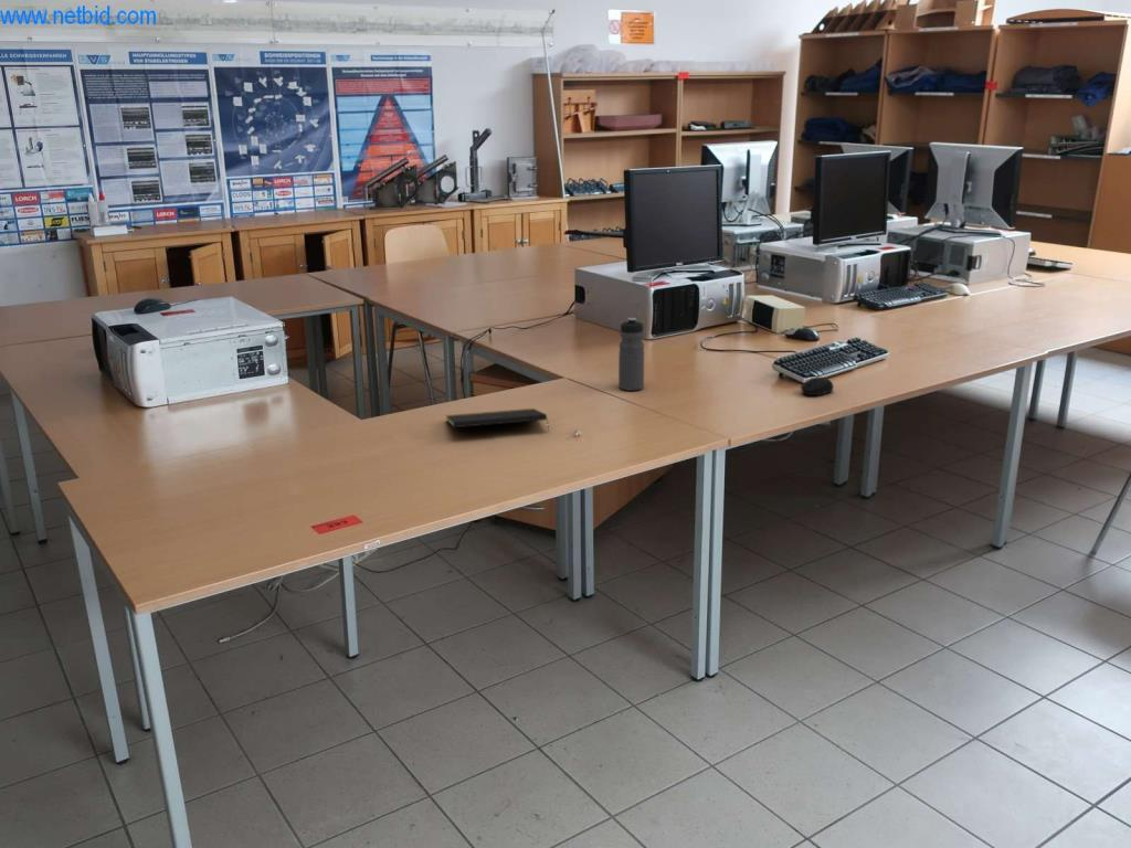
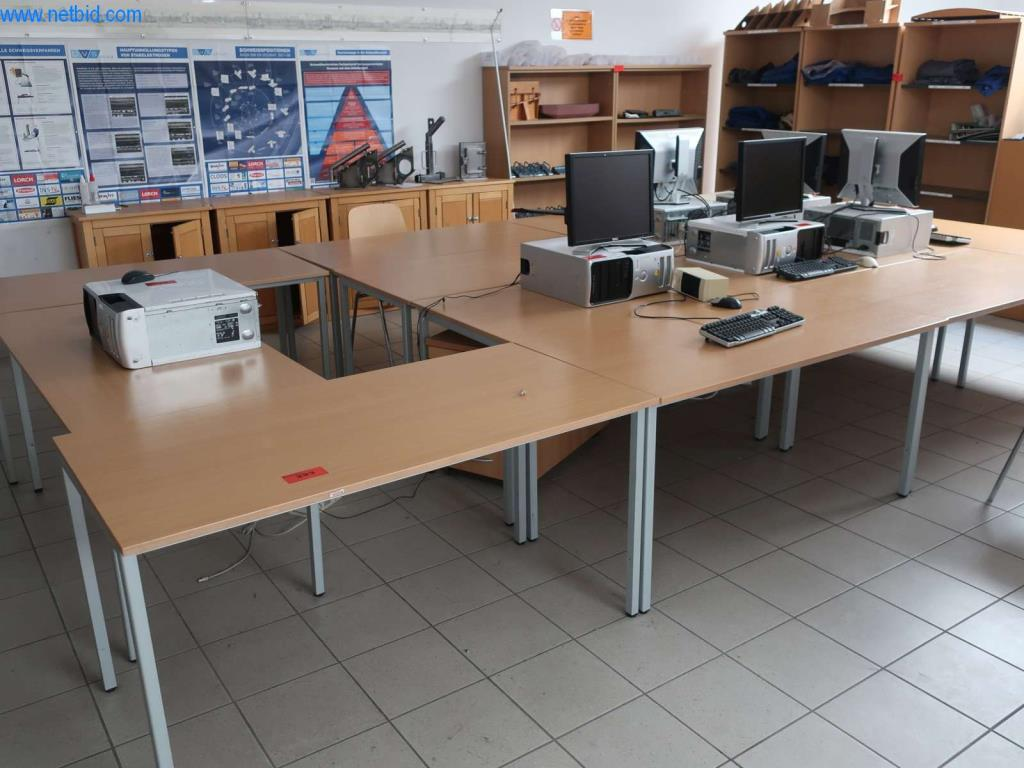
- notepad [445,407,550,432]
- water bottle [617,317,645,392]
- computer mouse [800,377,835,396]
